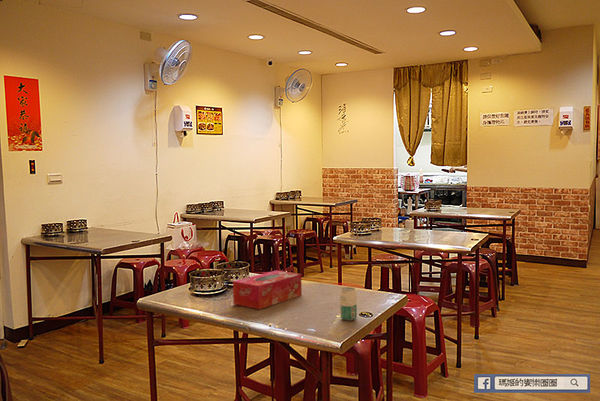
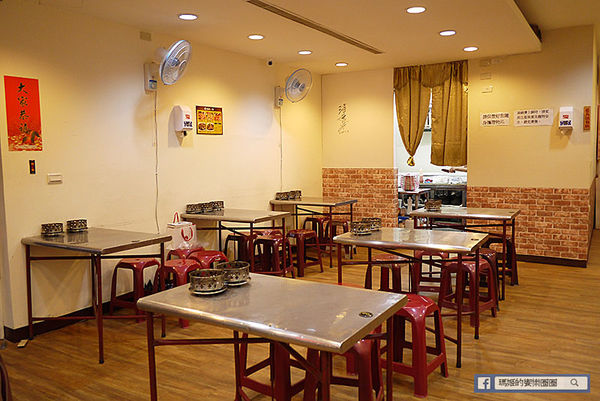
- tissue box [232,269,303,310]
- beverage can [339,286,358,322]
